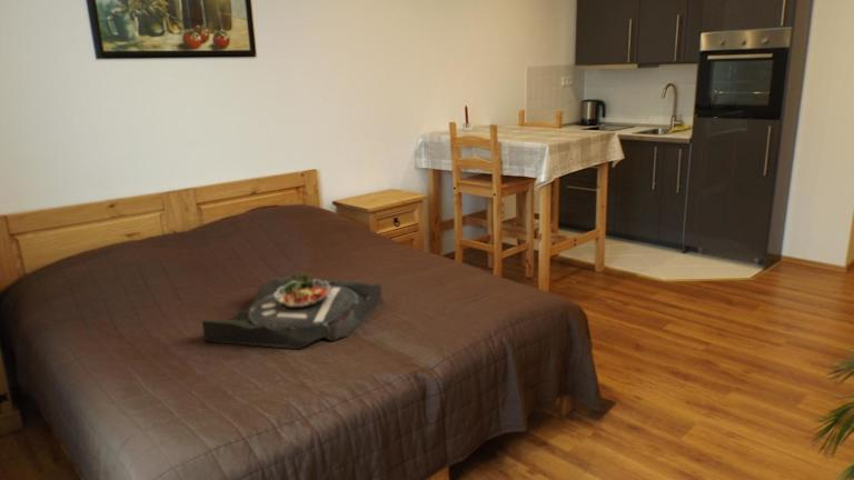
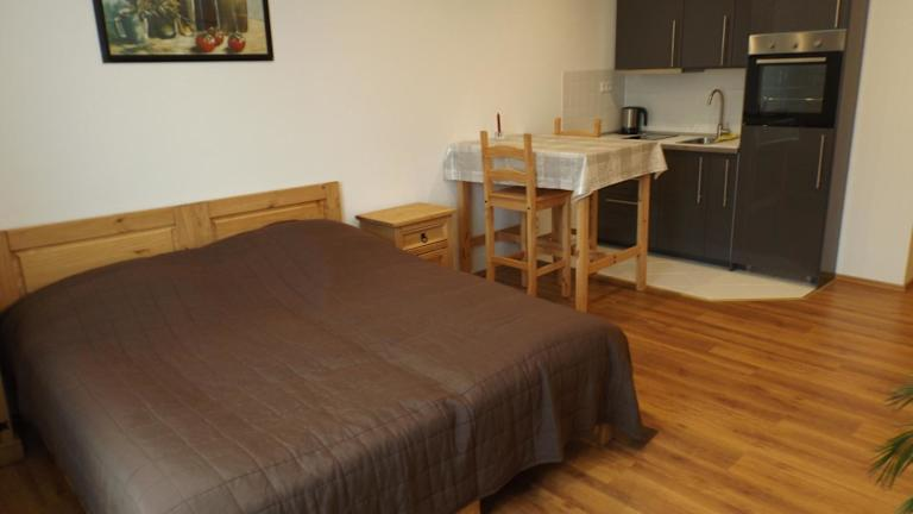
- serving tray [201,272,384,350]
